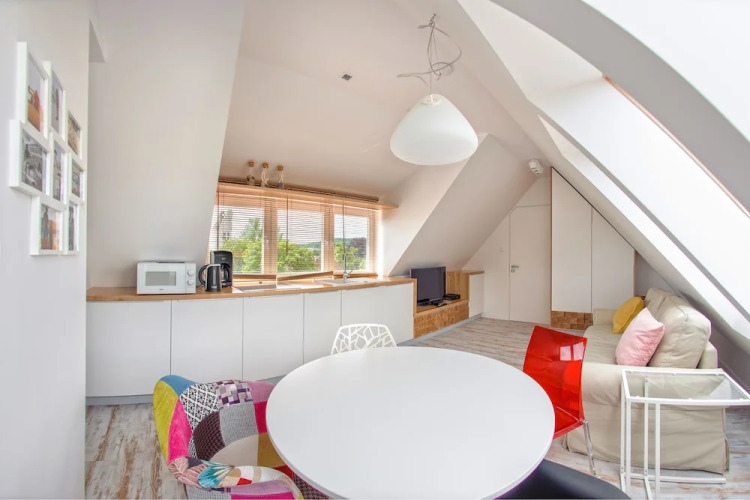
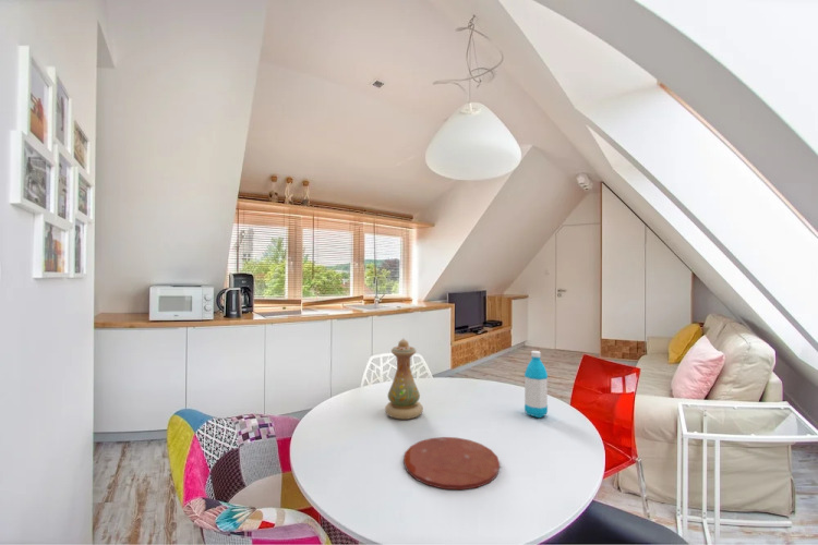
+ water bottle [524,350,549,419]
+ vase [384,338,424,421]
+ plate [402,436,501,491]
